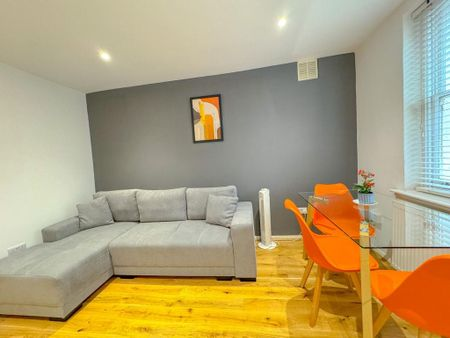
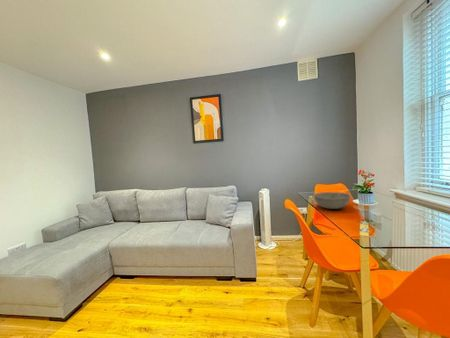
+ bowl [312,191,352,210]
